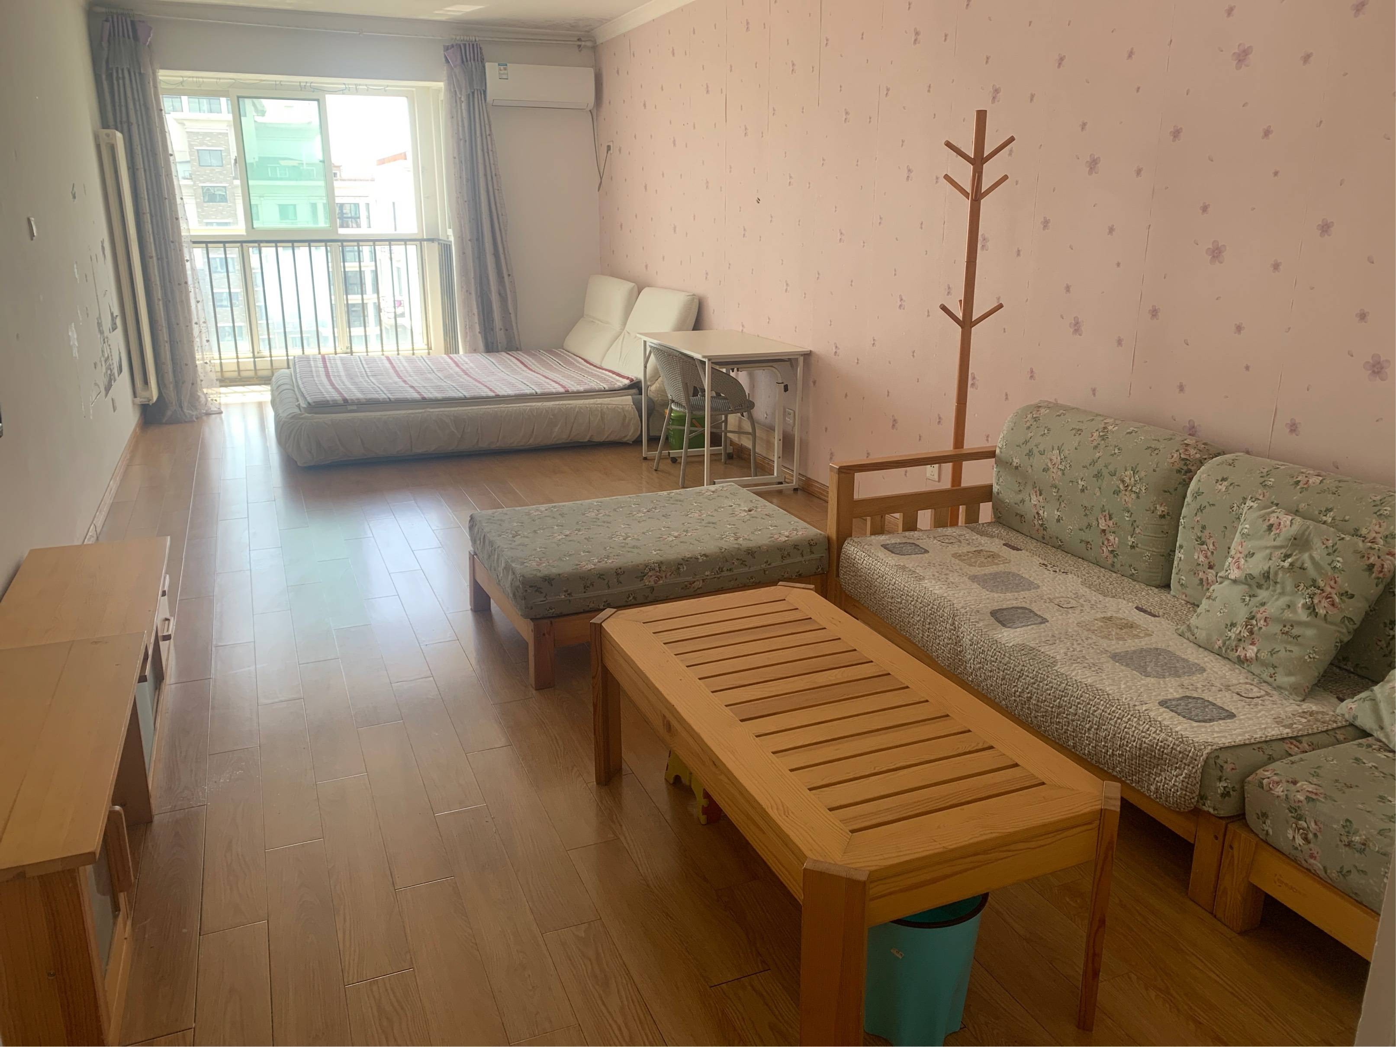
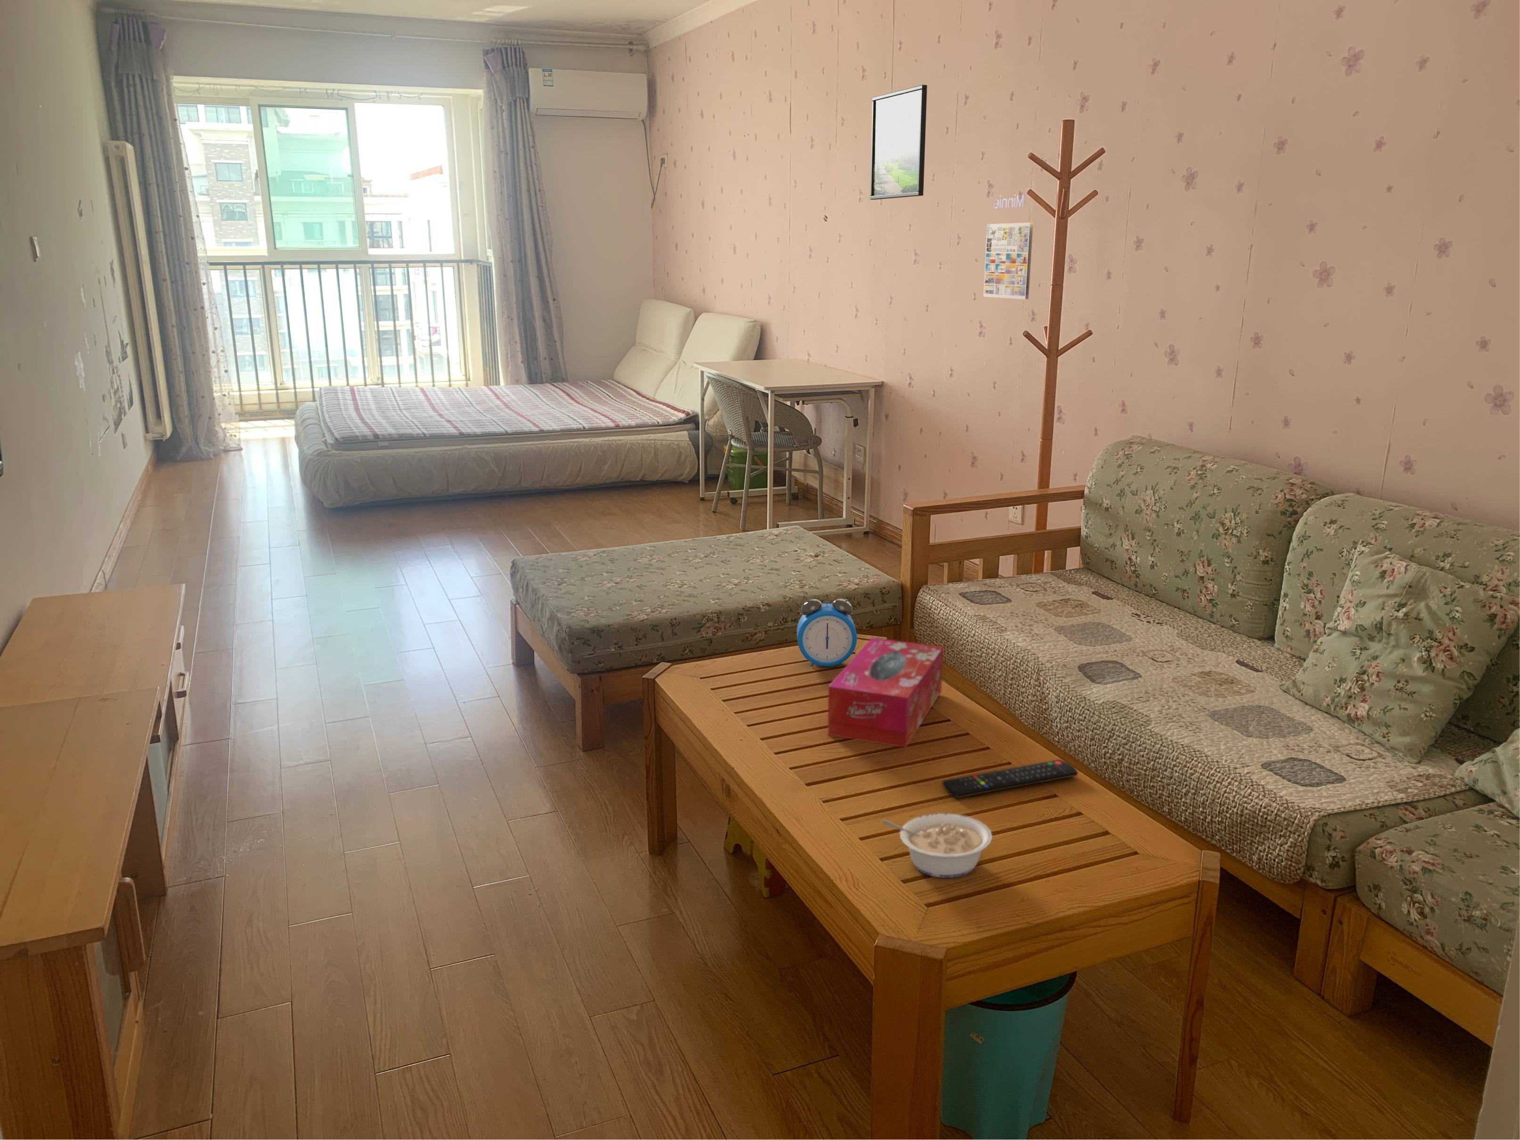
+ alarm clock [797,599,858,667]
+ remote control [941,759,1078,799]
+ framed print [870,84,928,200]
+ calendar [983,194,1034,301]
+ legume [882,813,993,879]
+ tissue box [826,637,944,748]
